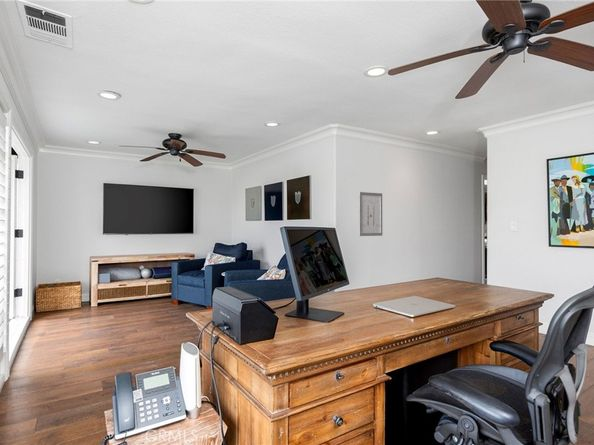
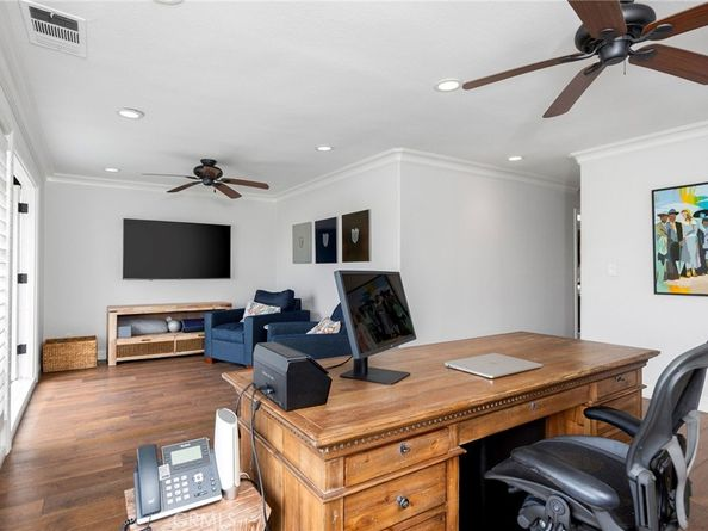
- wall art [358,191,383,237]
